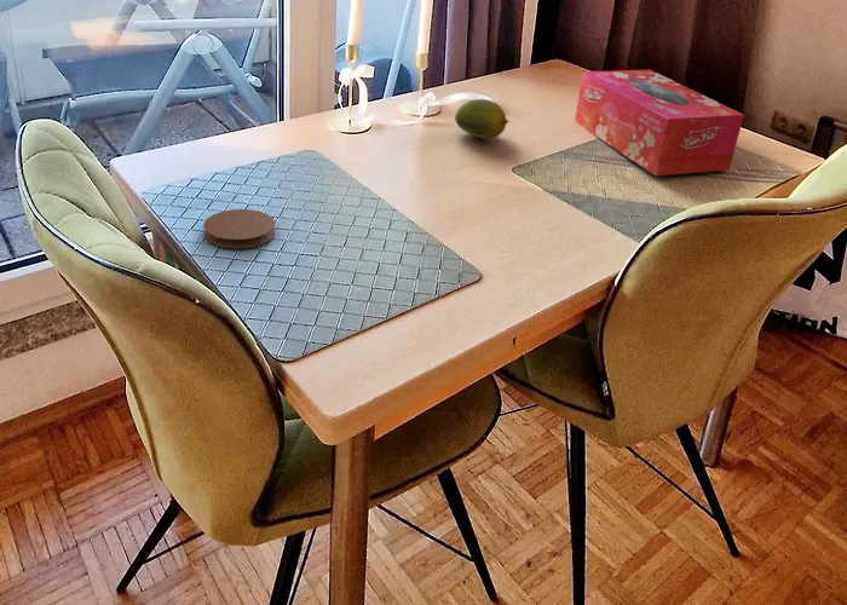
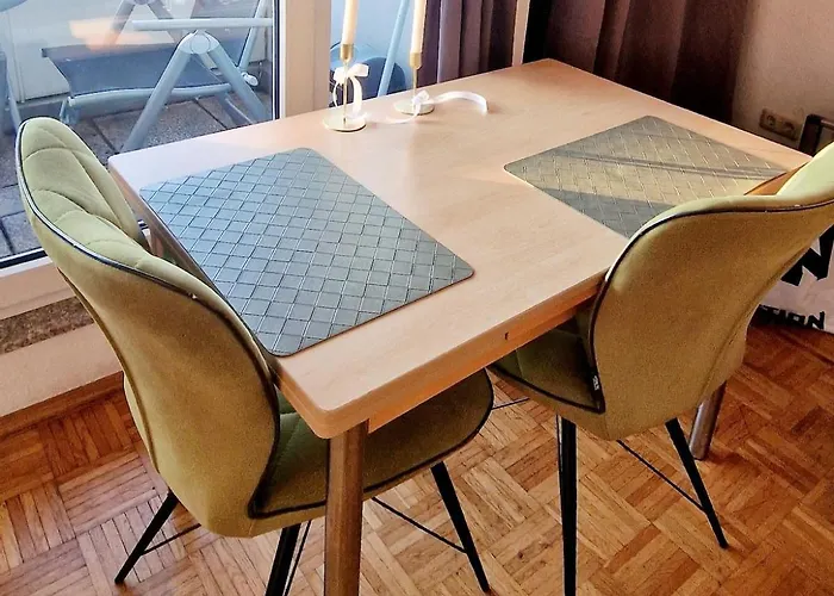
- fruit [454,98,509,140]
- tissue box [574,69,745,177]
- coaster [202,208,276,249]
